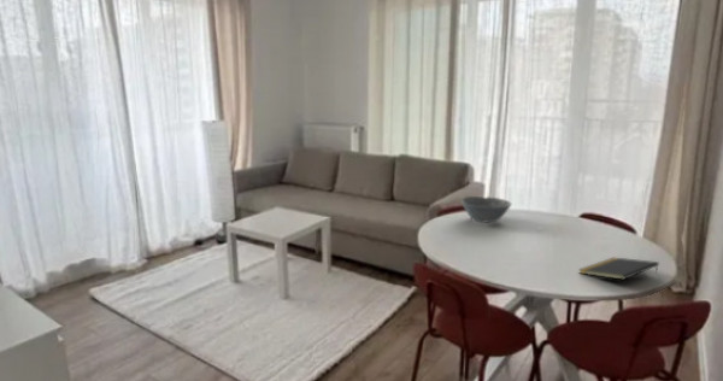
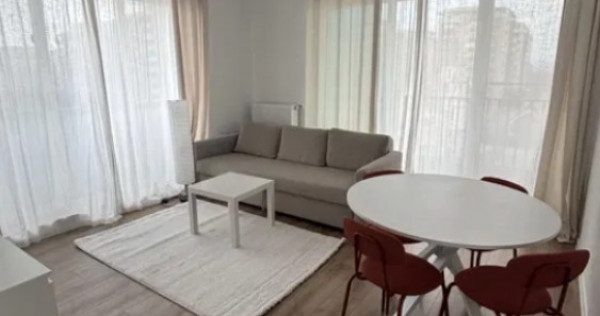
- notepad [577,256,660,281]
- bowl [459,195,512,224]
